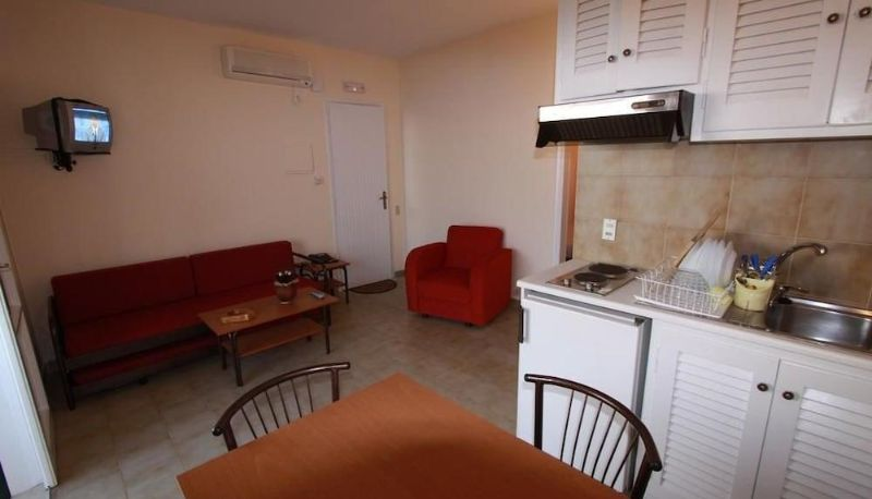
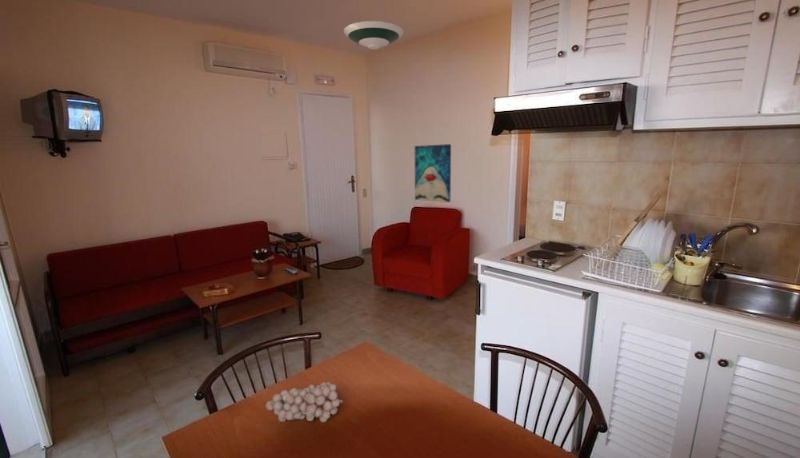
+ wall art [414,143,452,203]
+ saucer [342,20,405,50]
+ fruit [265,381,343,423]
